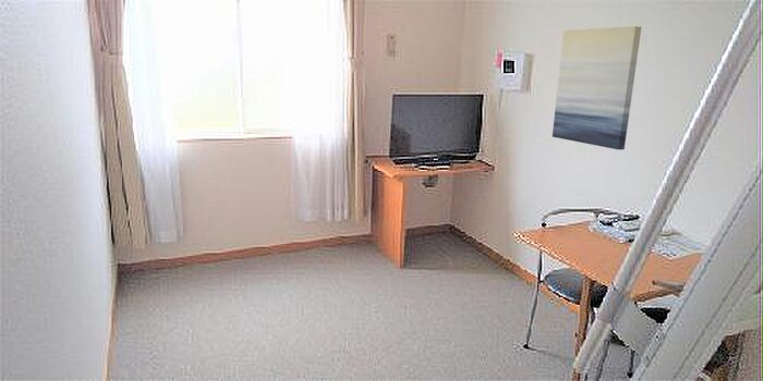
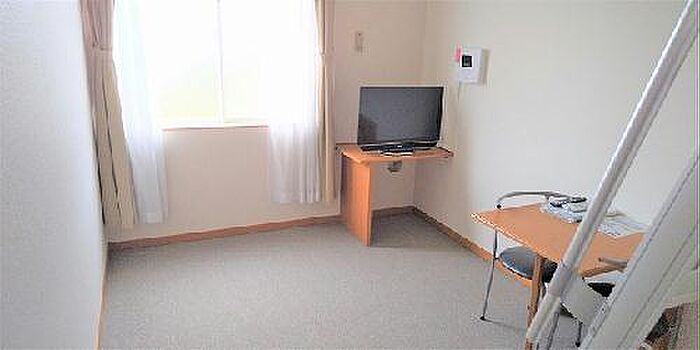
- wall art [552,25,642,150]
